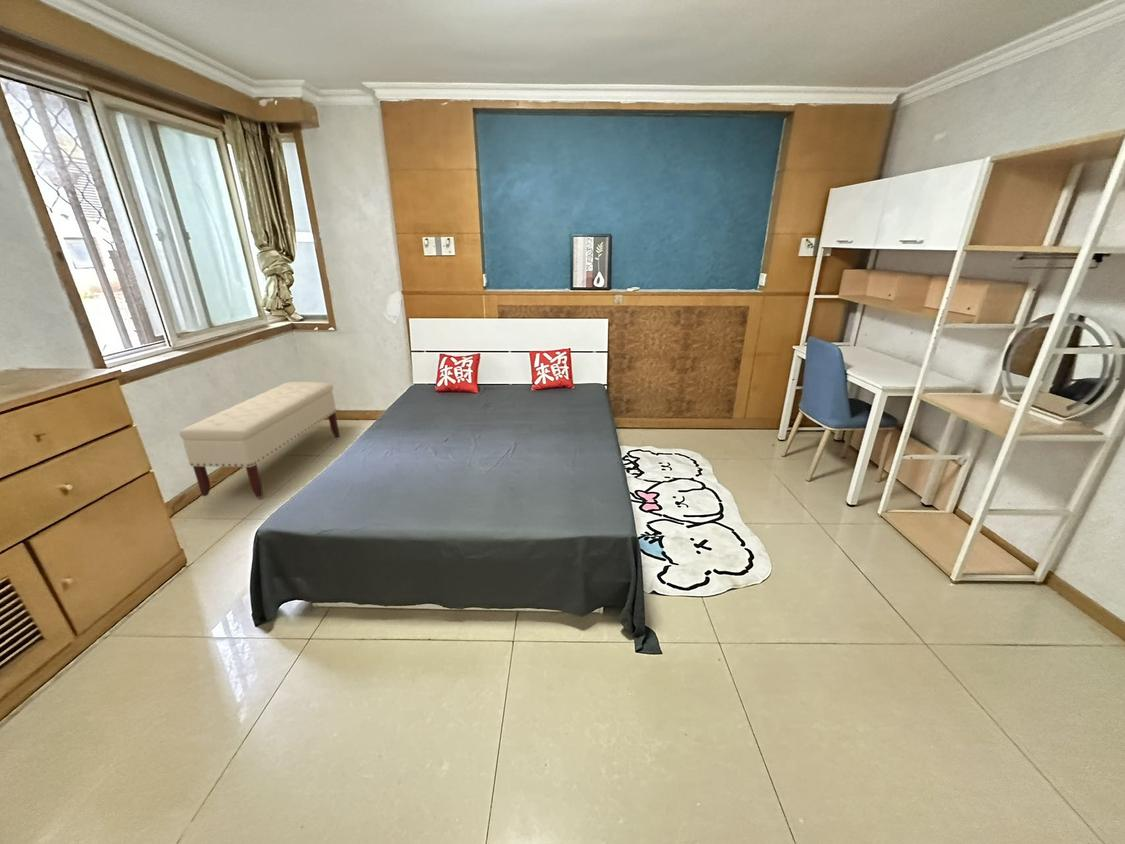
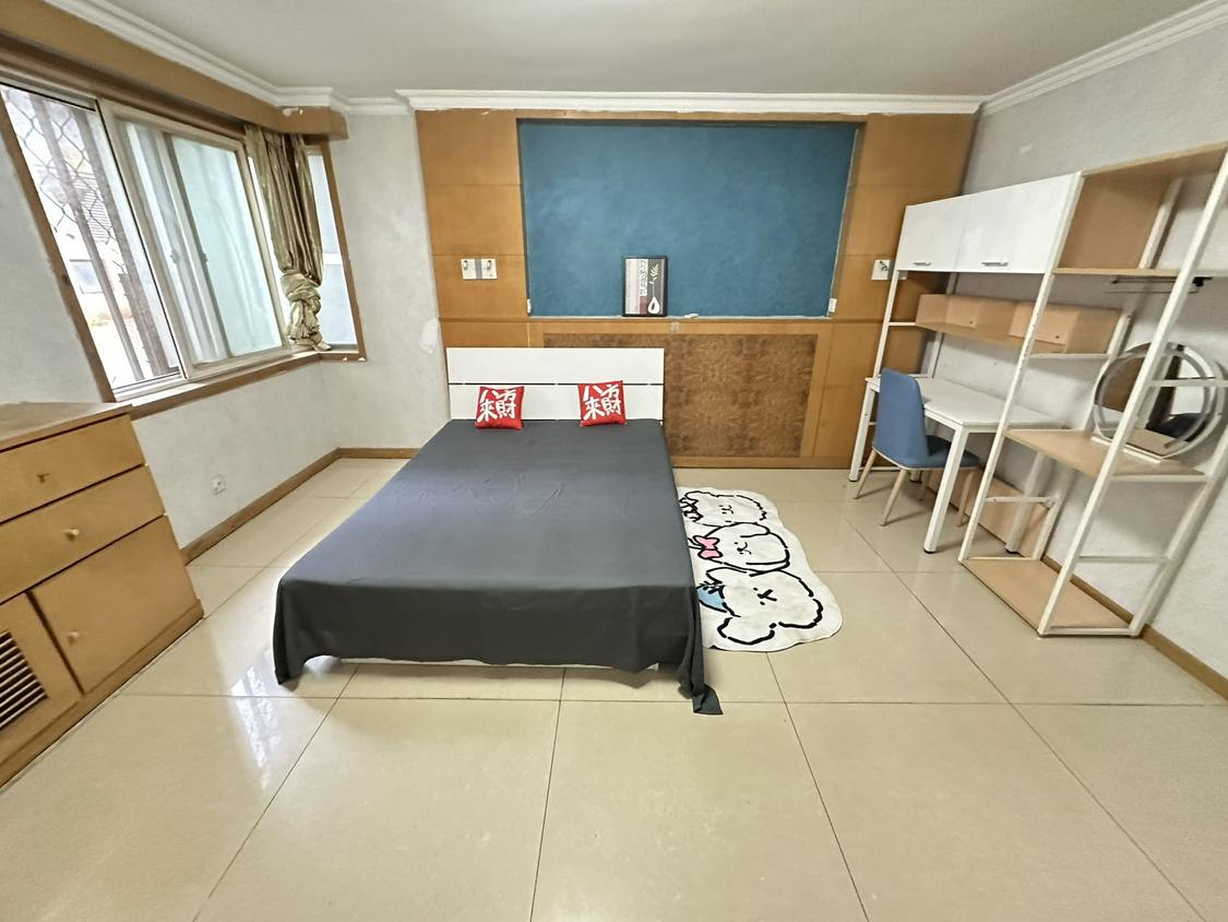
- bench [178,381,341,498]
